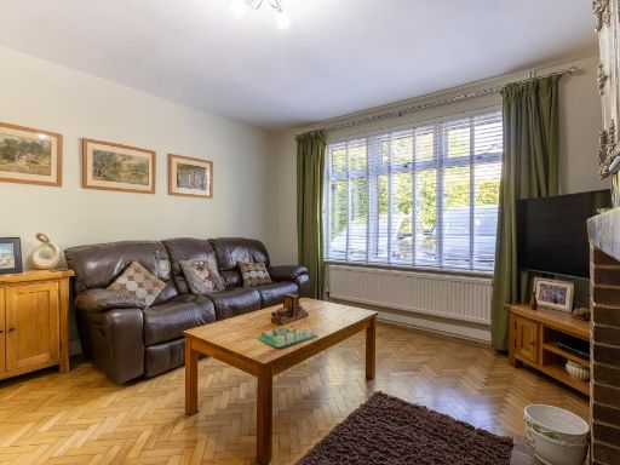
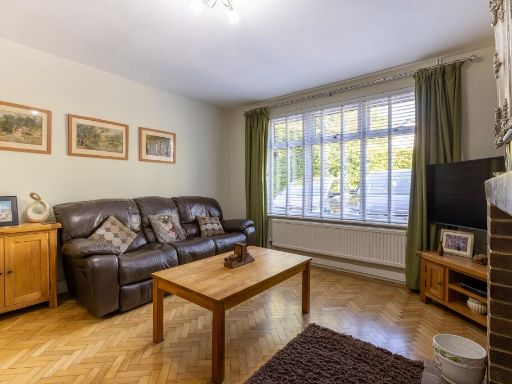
- board game [253,323,318,349]
